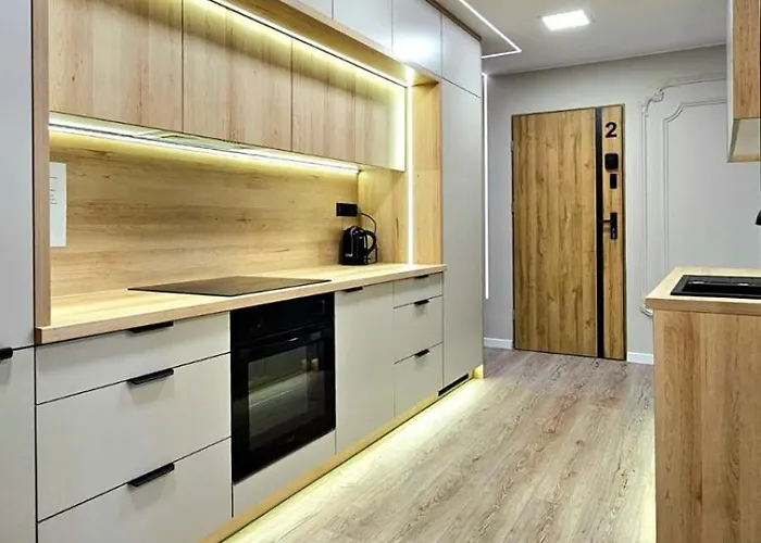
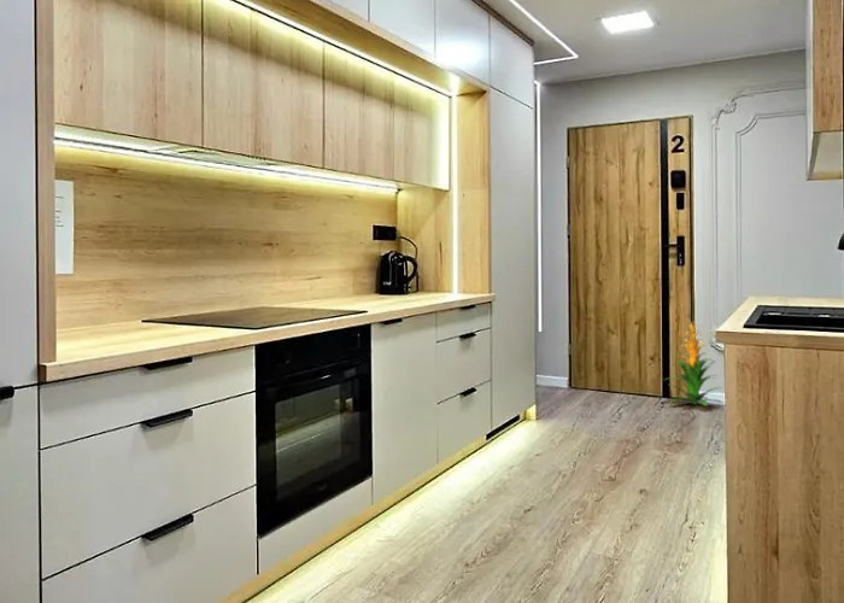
+ indoor plant [663,317,725,408]
